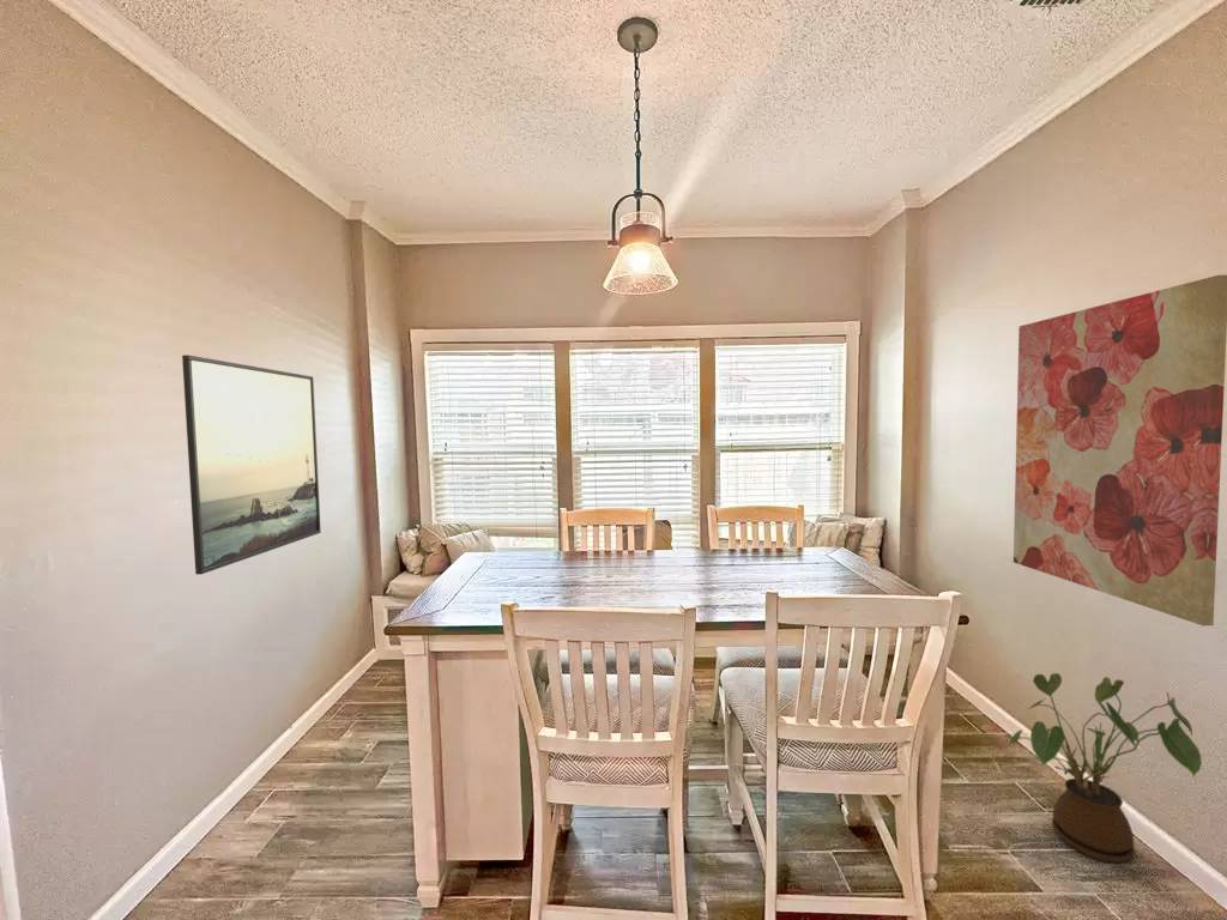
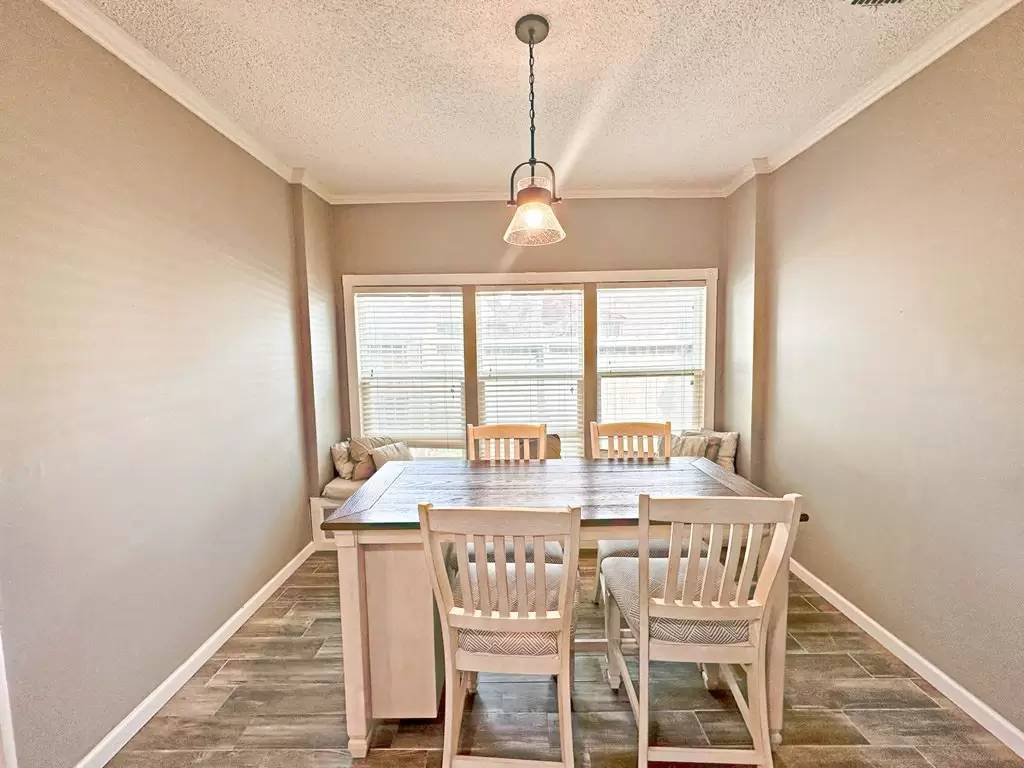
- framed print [181,353,322,576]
- house plant [1007,672,1203,864]
- wall art [1013,273,1227,627]
